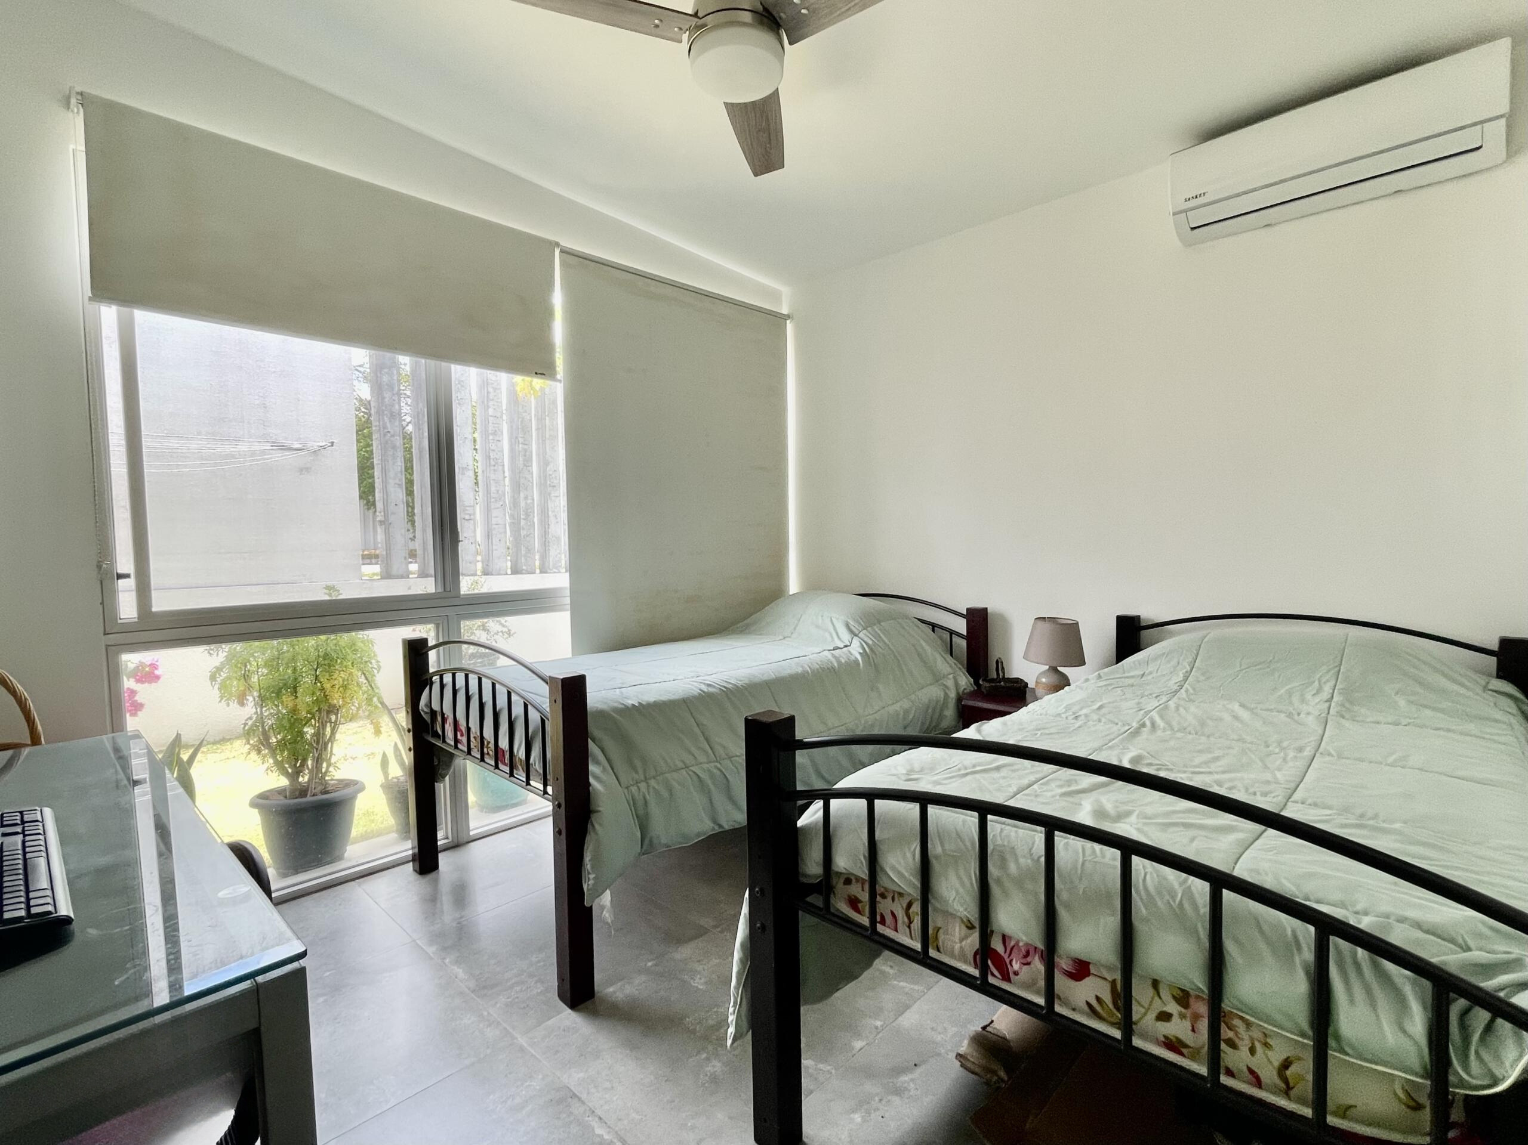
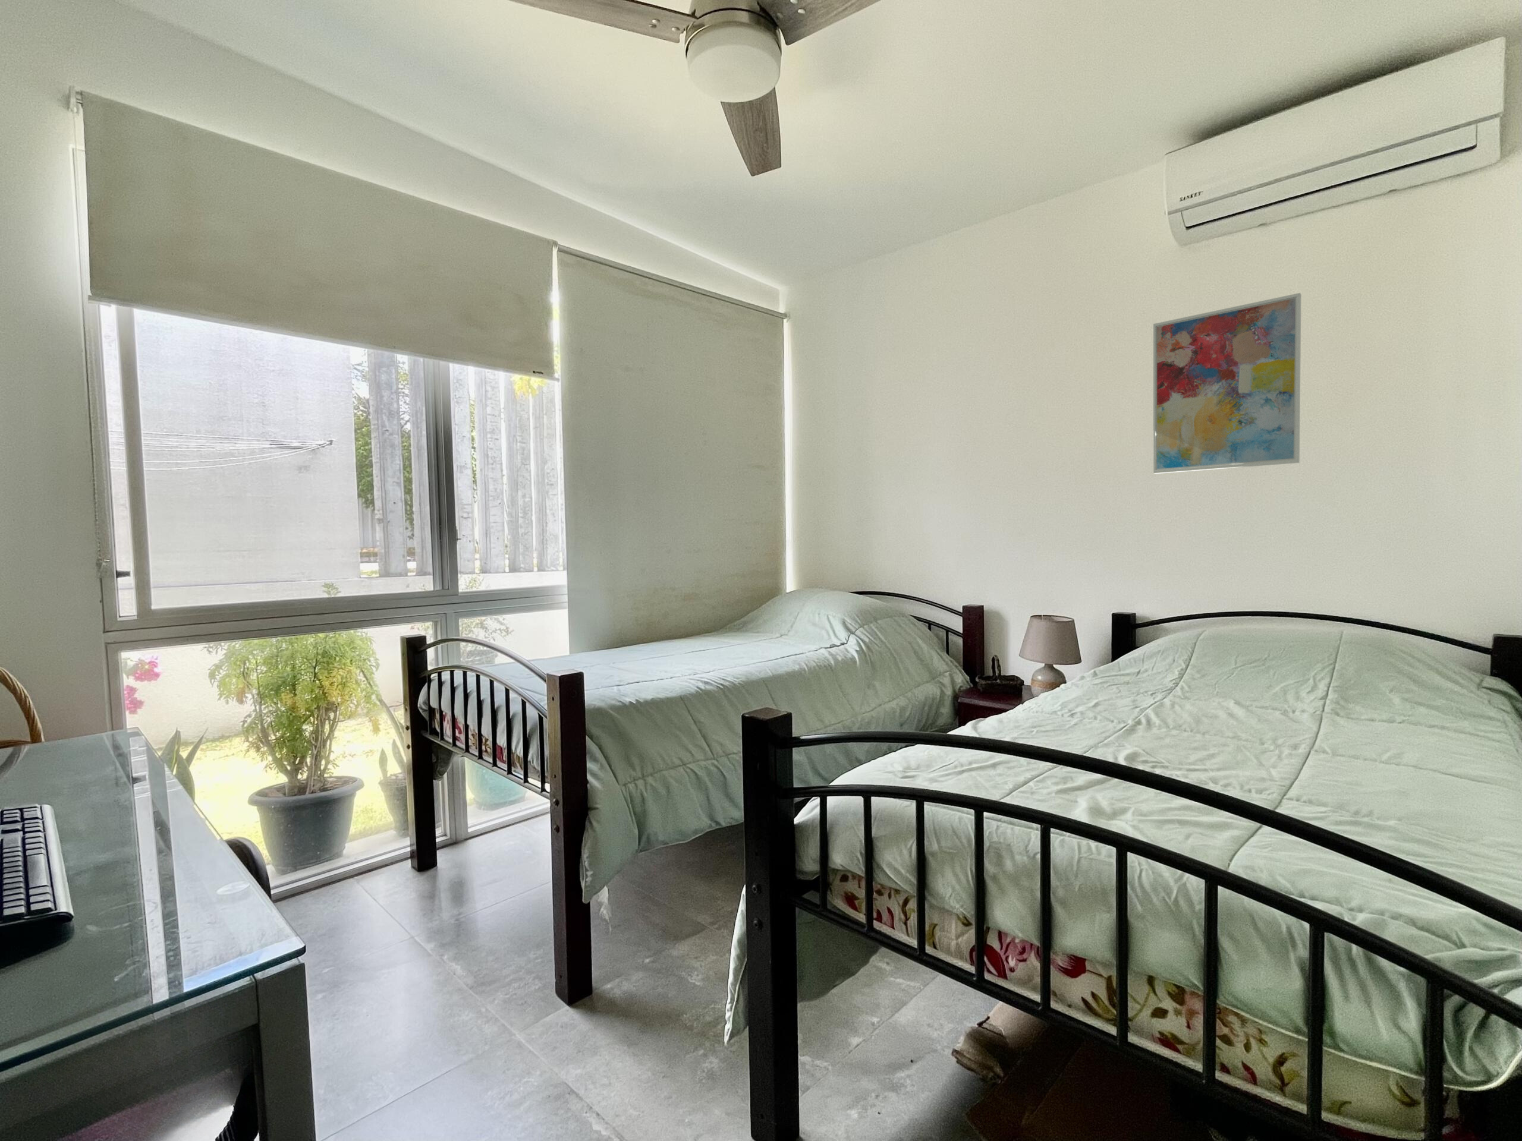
+ wall art [1153,292,1301,475]
